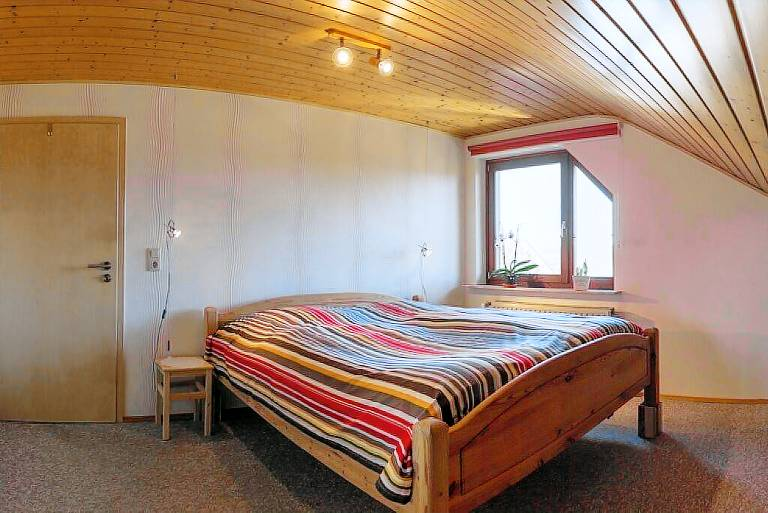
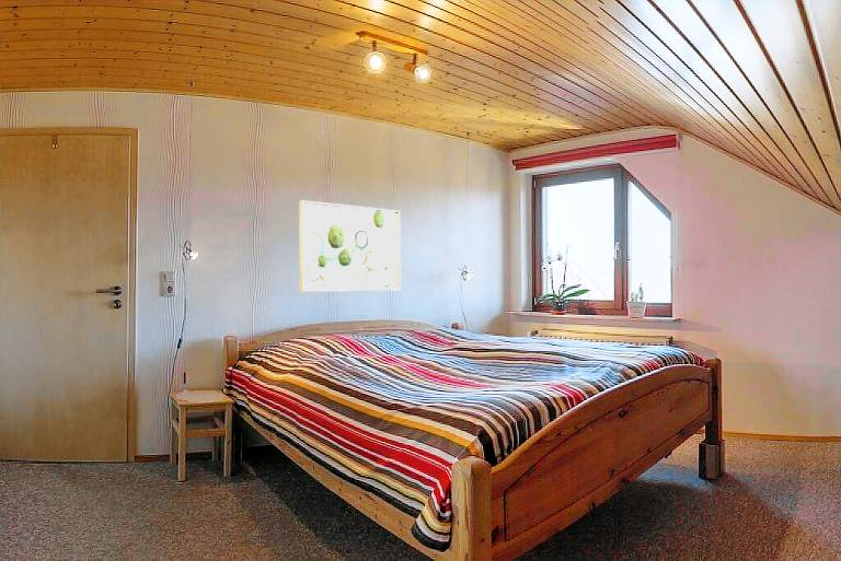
+ wall art [298,199,402,293]
